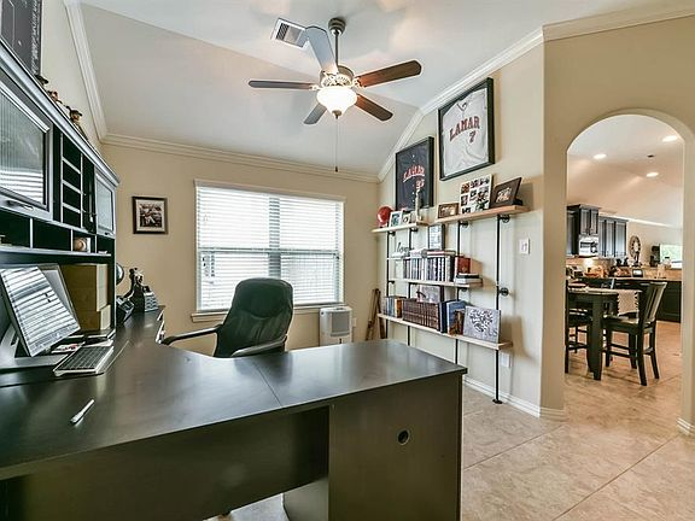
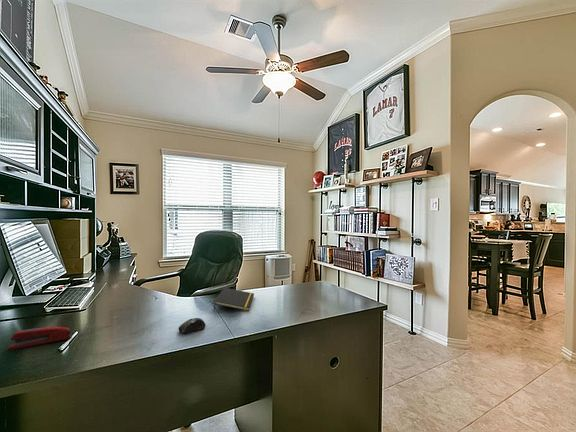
+ computer mouse [177,317,206,335]
+ stapler [6,326,73,352]
+ notepad [212,287,255,312]
